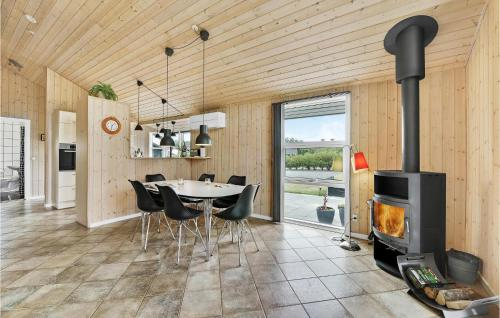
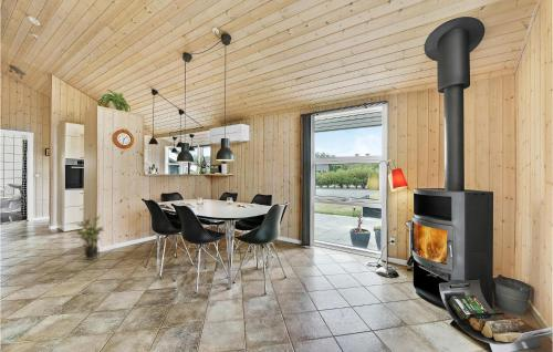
+ potted plant [75,214,105,261]
